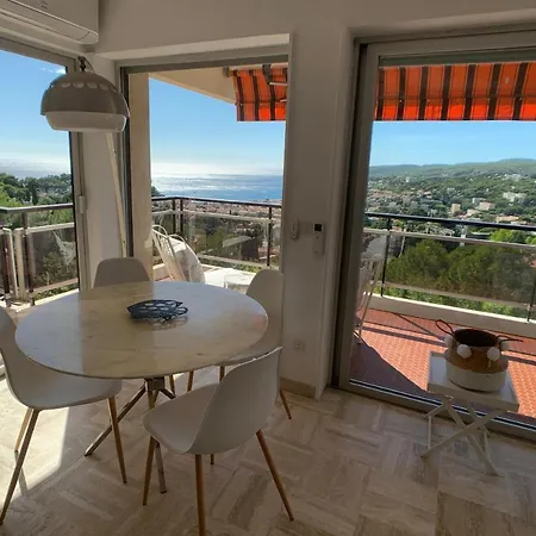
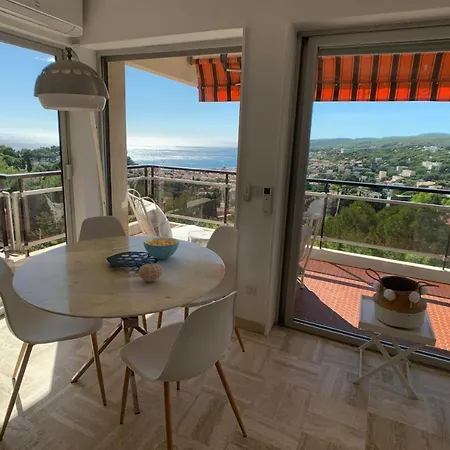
+ cereal bowl [143,236,180,260]
+ fruit [138,262,163,283]
